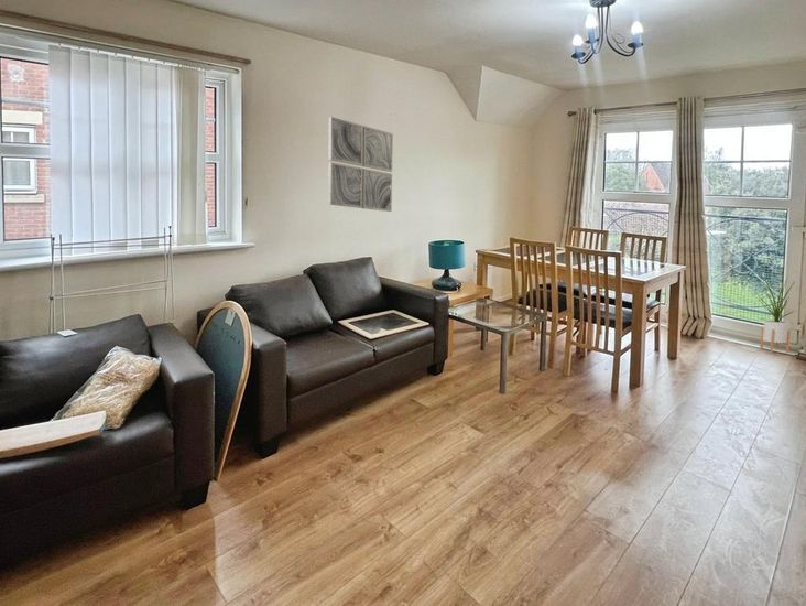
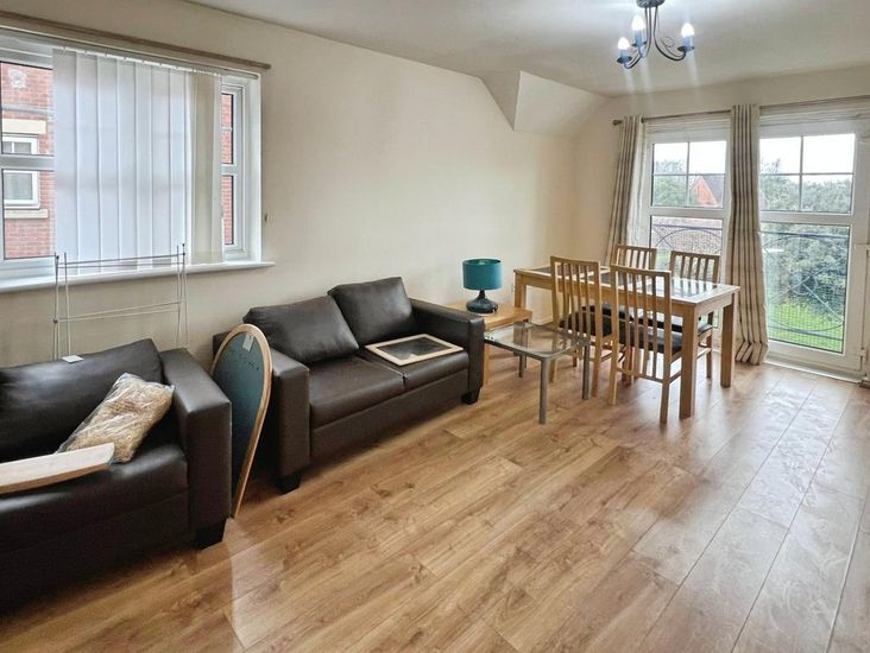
- wall art [327,116,394,213]
- house plant [754,271,804,354]
